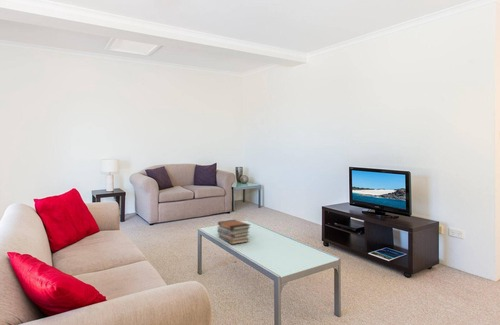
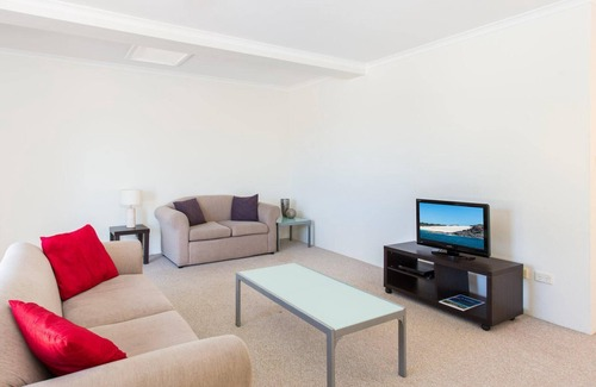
- book stack [216,219,252,245]
